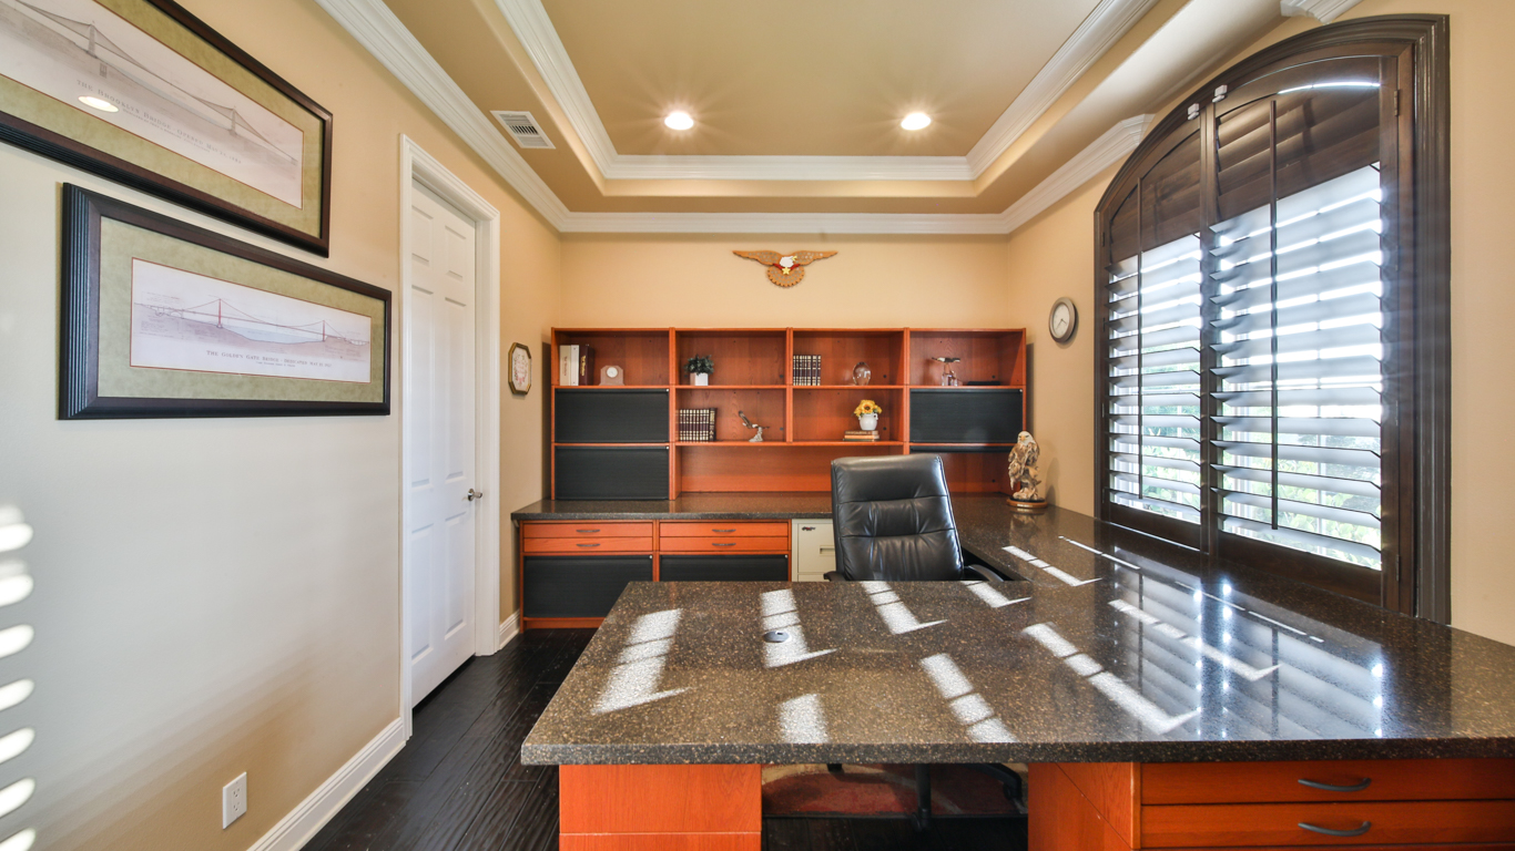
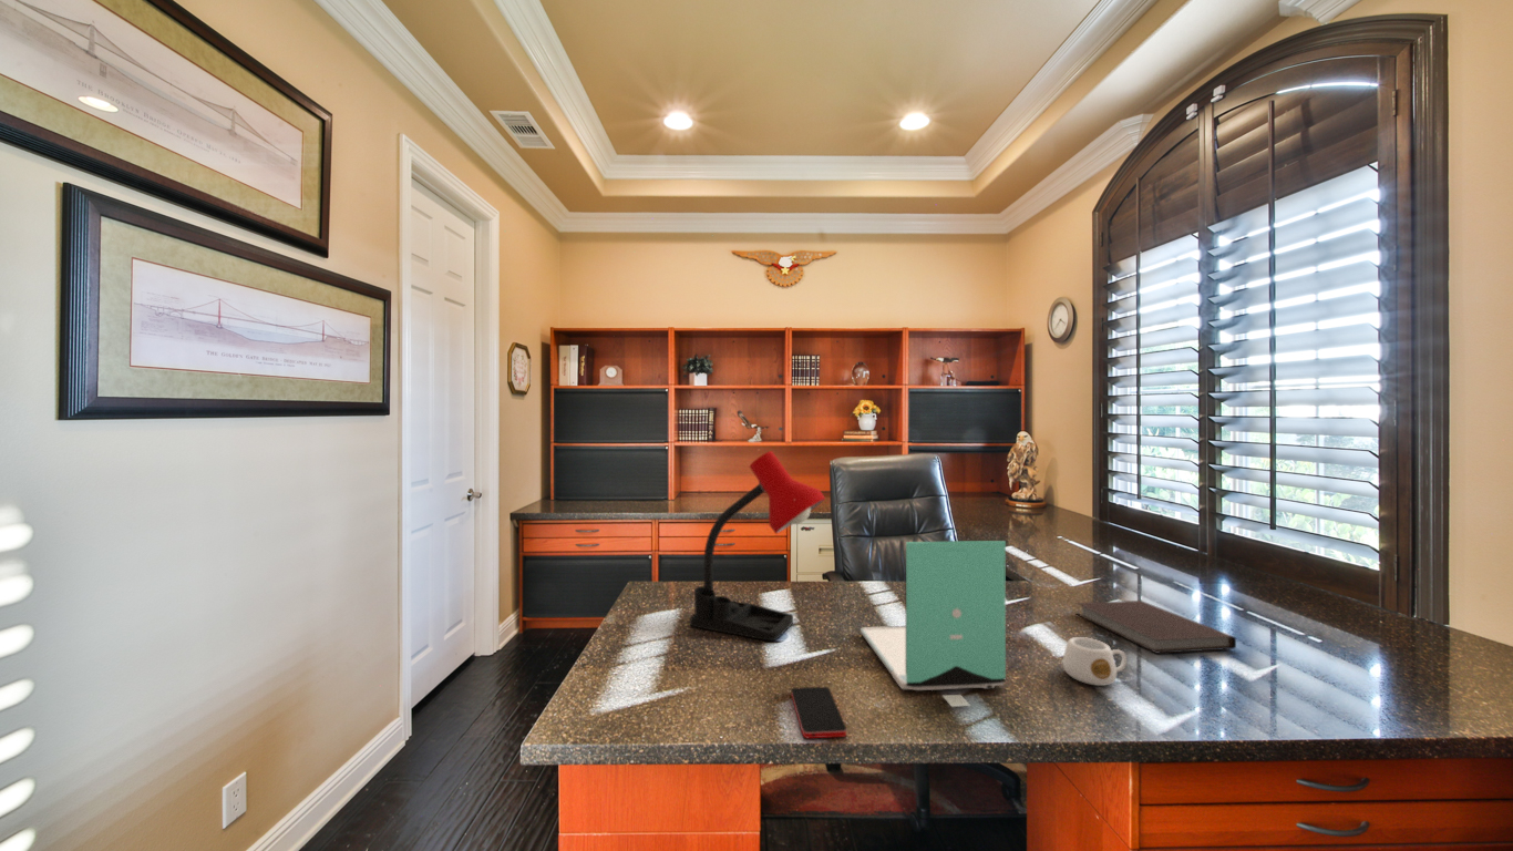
+ notebook [1074,599,1237,655]
+ mug [1062,636,1128,687]
+ smartphone [790,686,847,739]
+ laptop [860,540,1007,708]
+ desk lamp [689,450,826,642]
